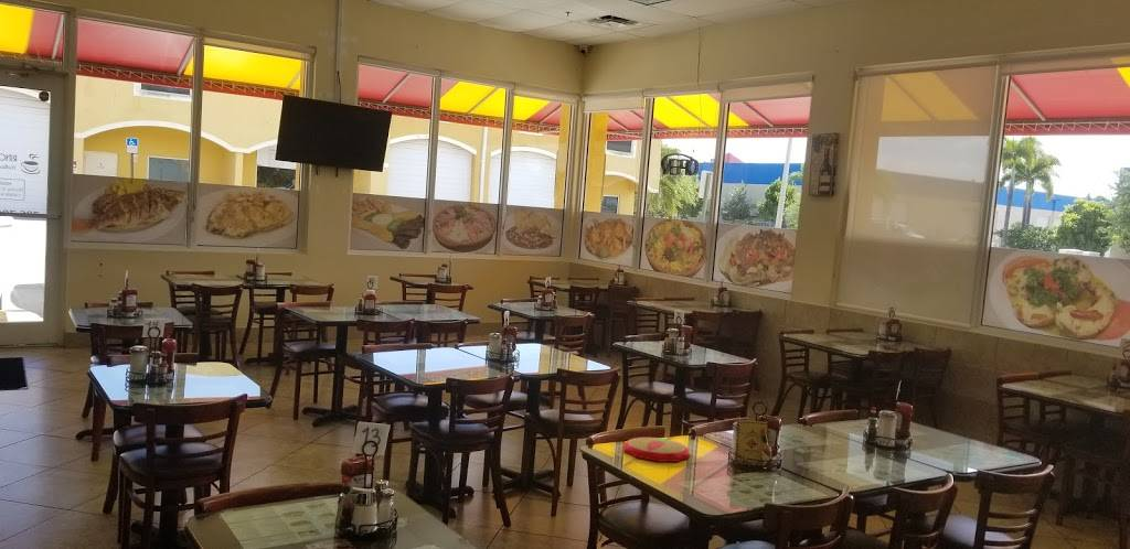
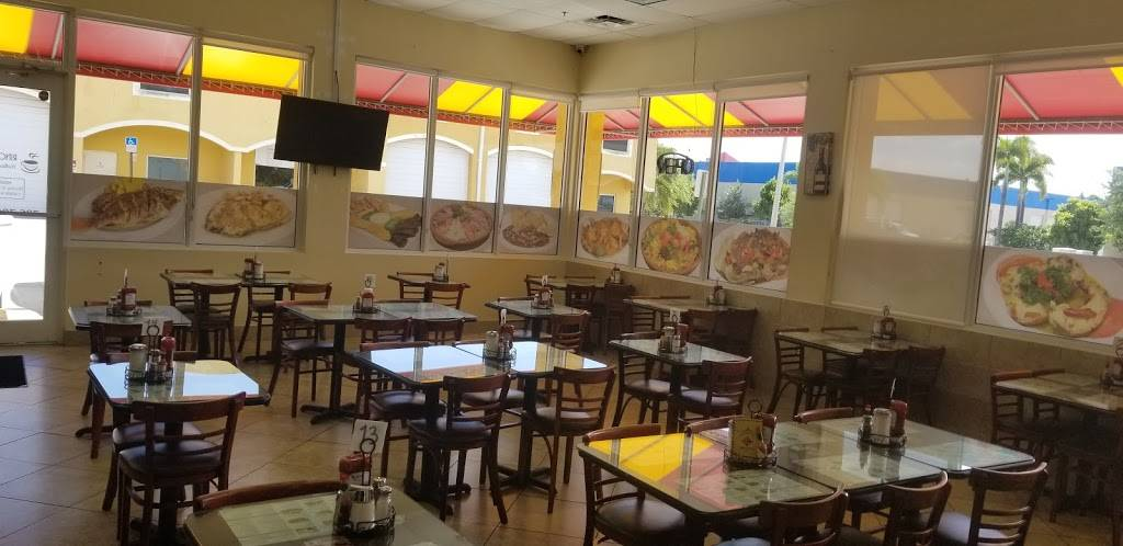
- plate [622,437,691,463]
